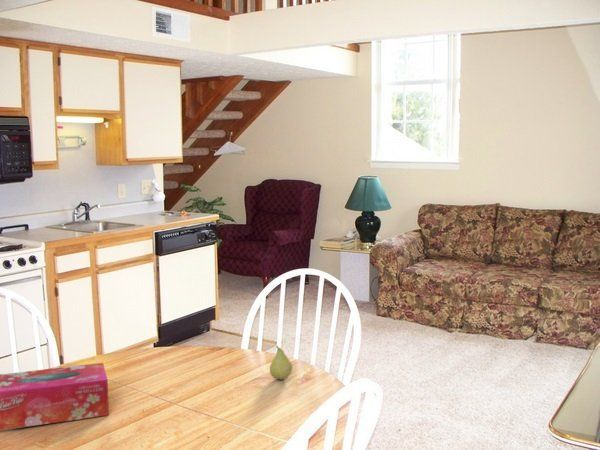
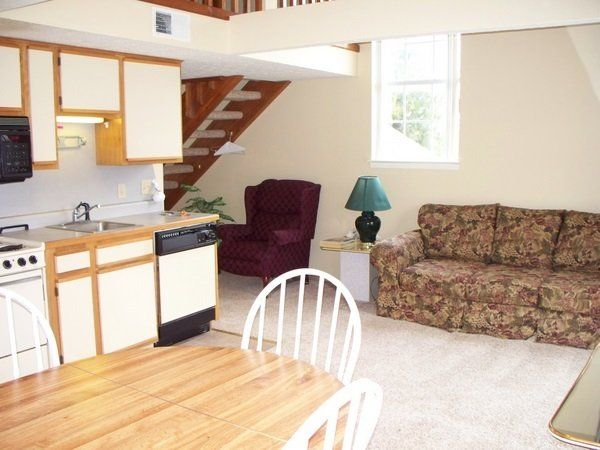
- fruit [269,345,293,381]
- tissue box [0,362,110,431]
